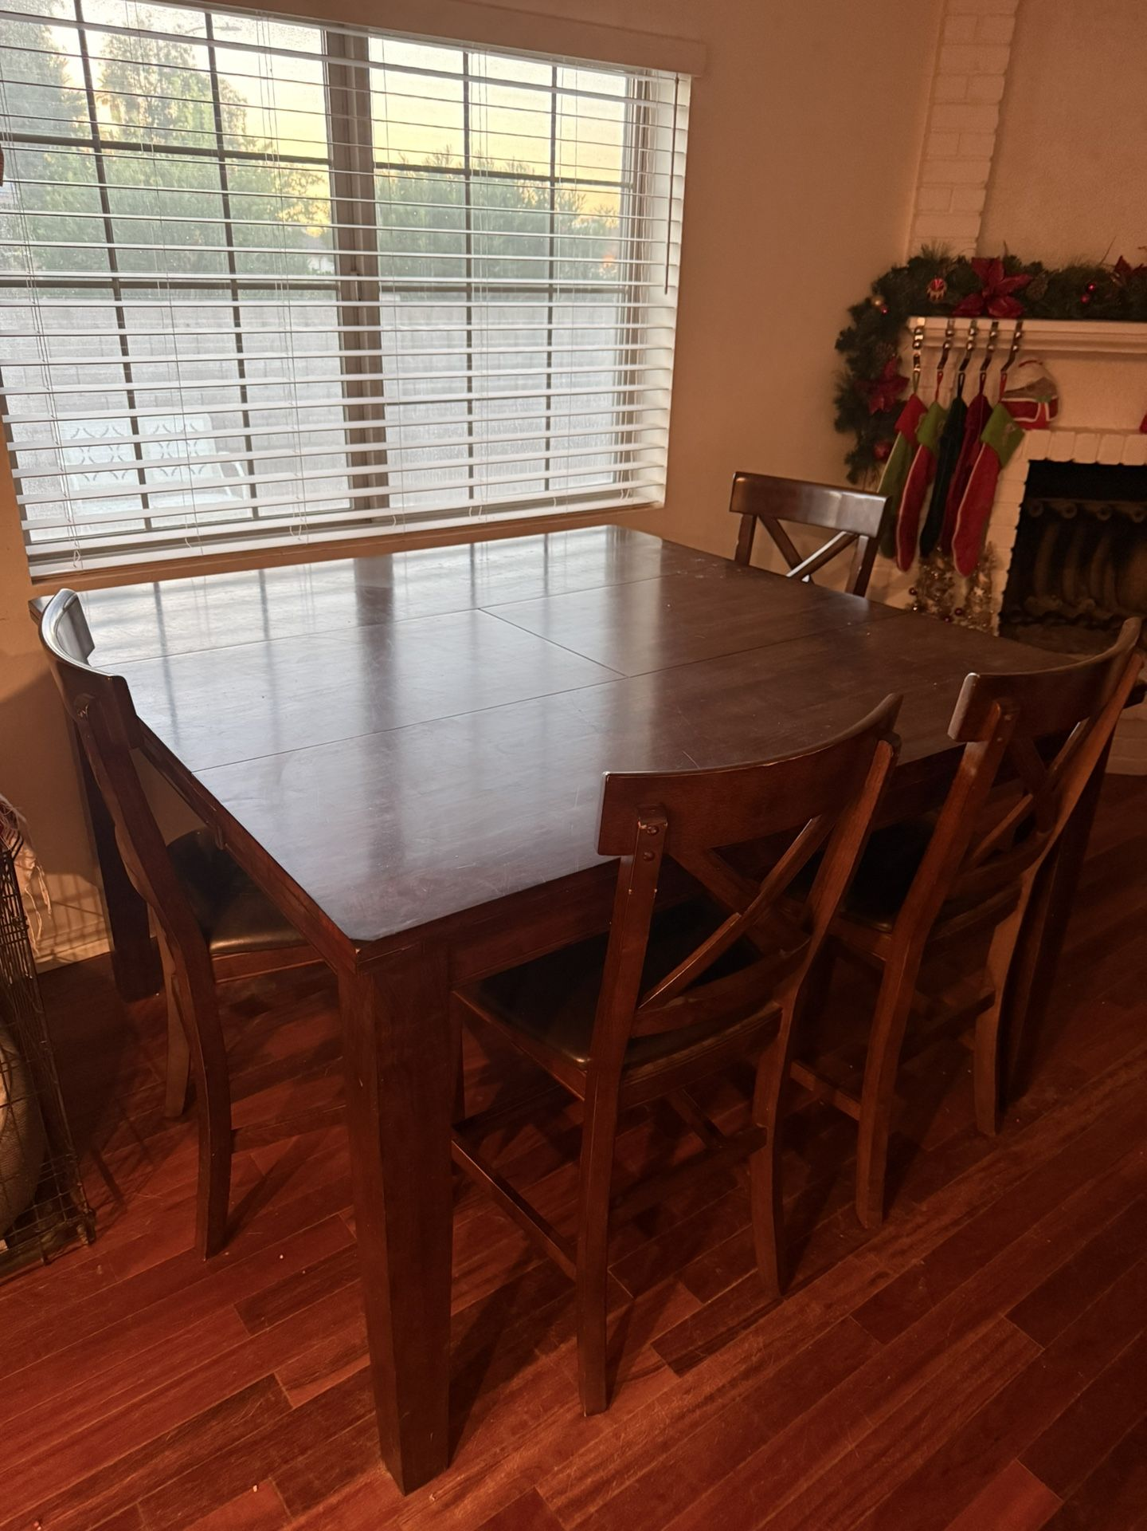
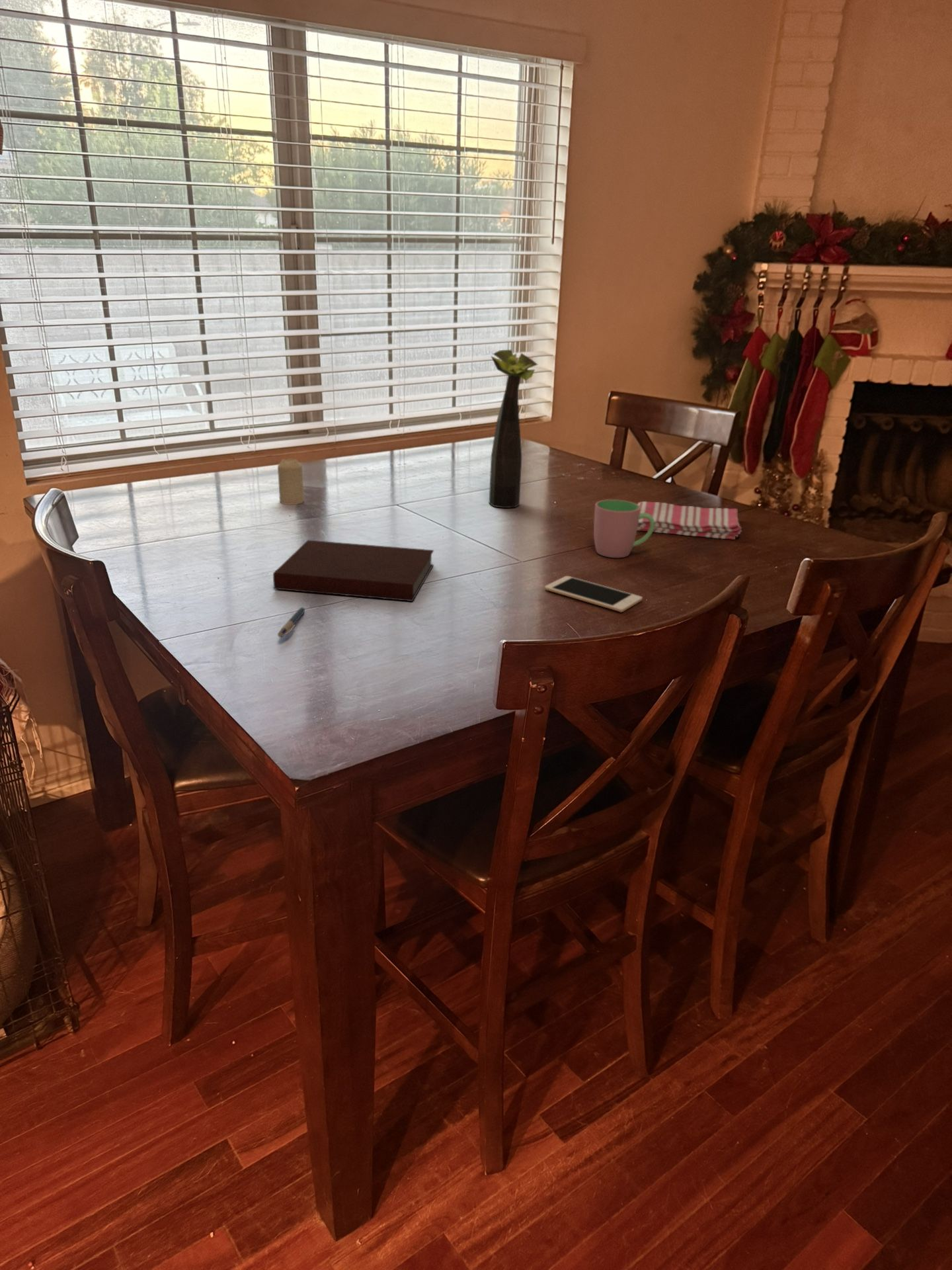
+ cell phone [544,575,643,613]
+ cup [593,499,654,558]
+ candle [277,458,304,505]
+ plant [489,349,538,509]
+ pen [277,607,305,638]
+ notebook [272,539,434,602]
+ dish towel [637,501,742,540]
